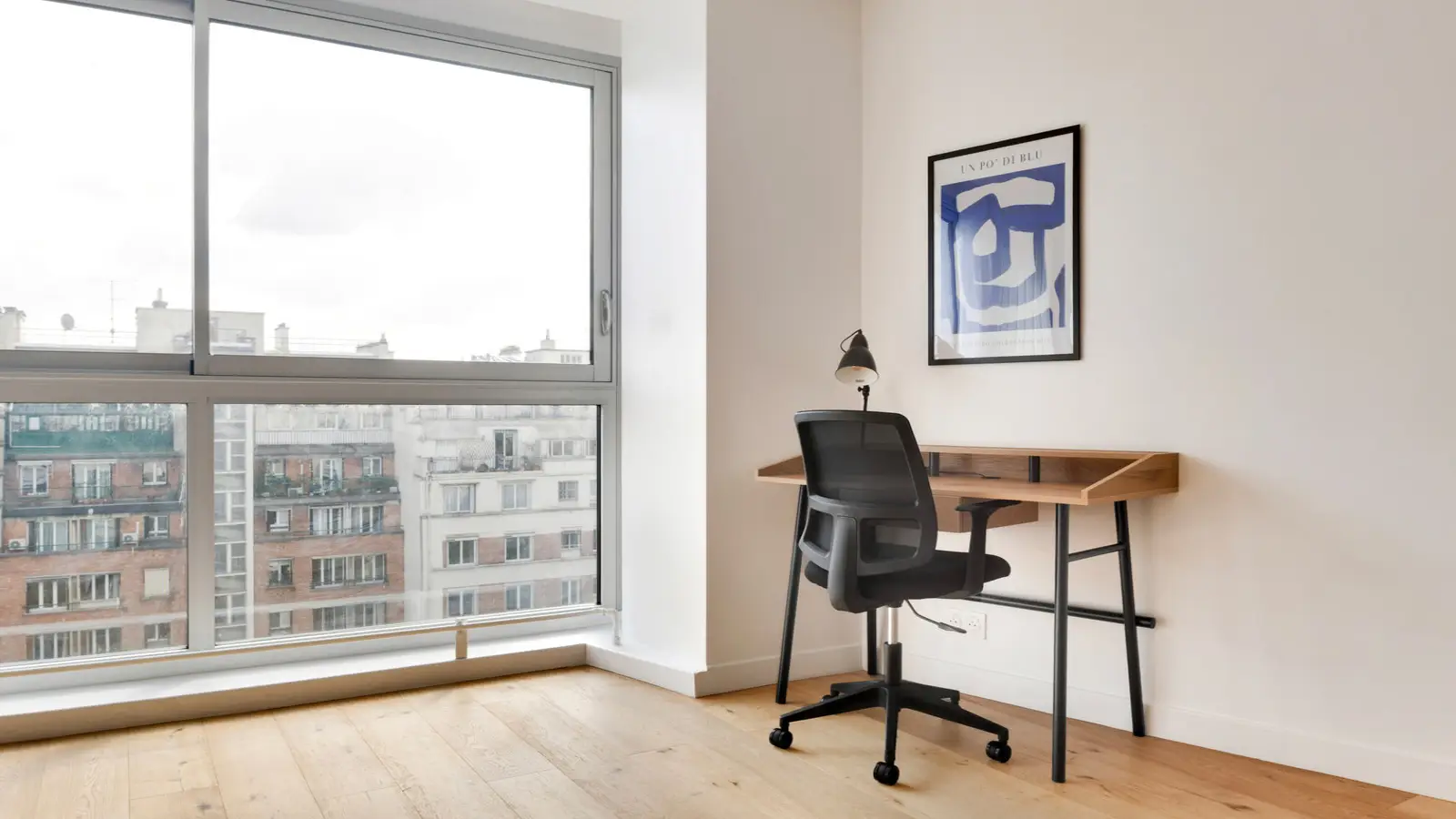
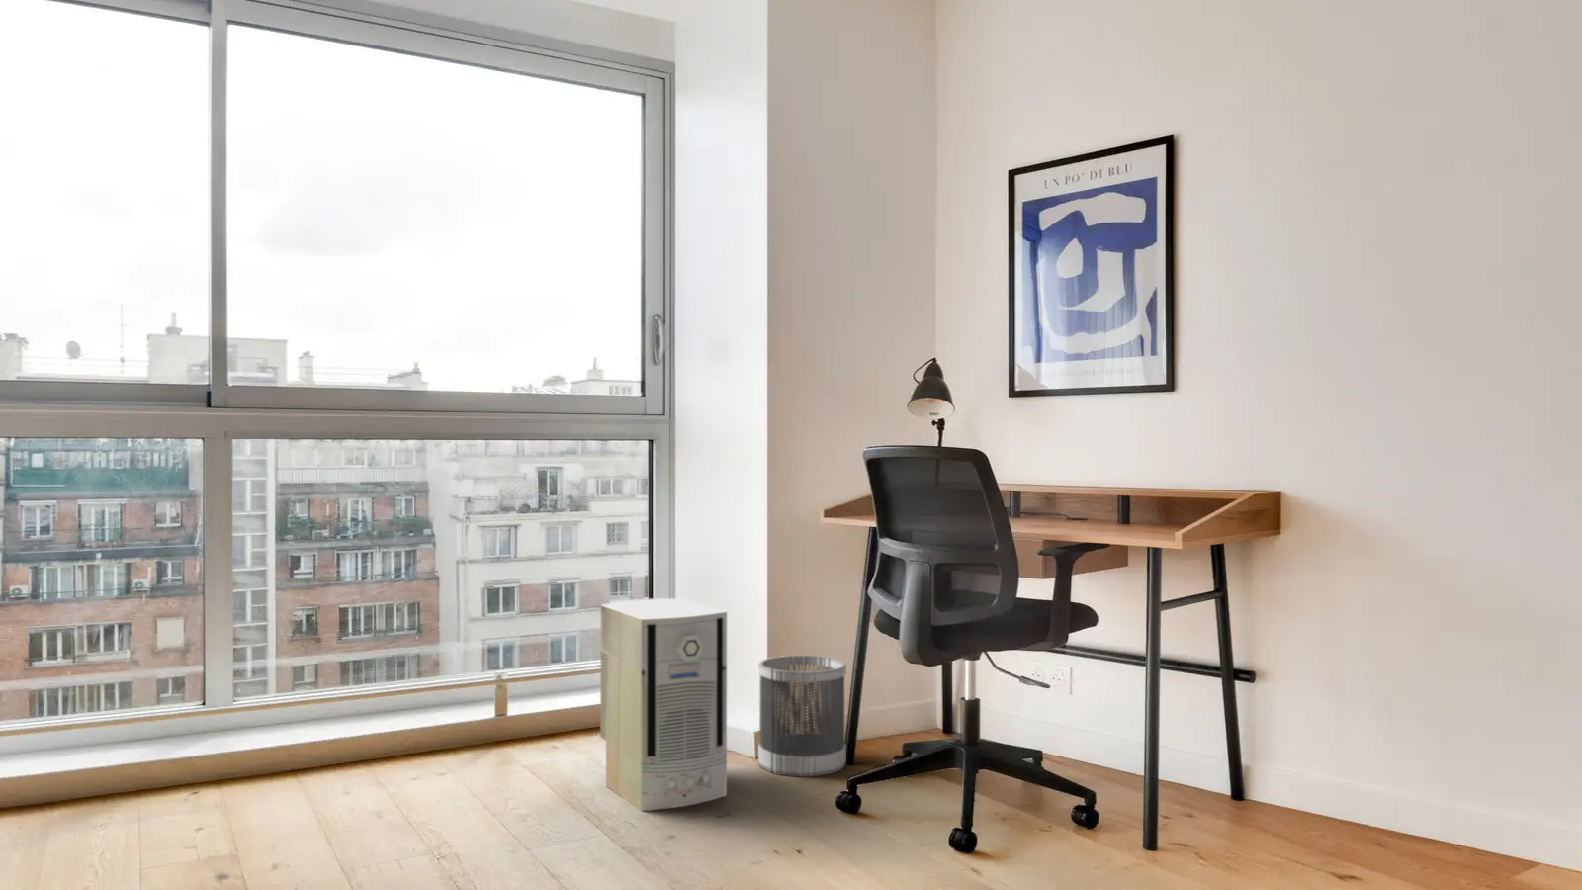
+ air purifier [599,598,728,812]
+ wastebasket [757,654,847,778]
